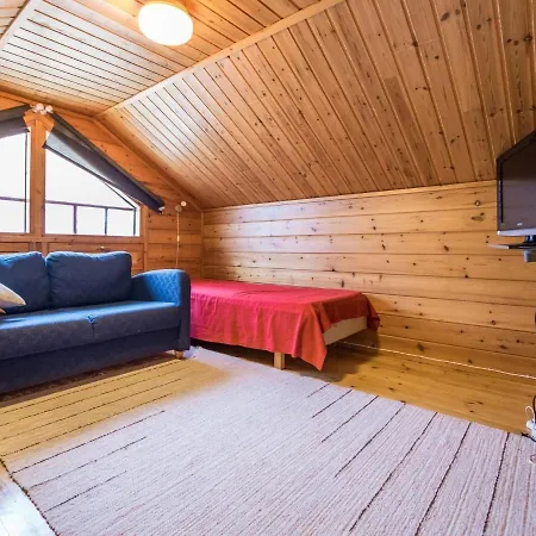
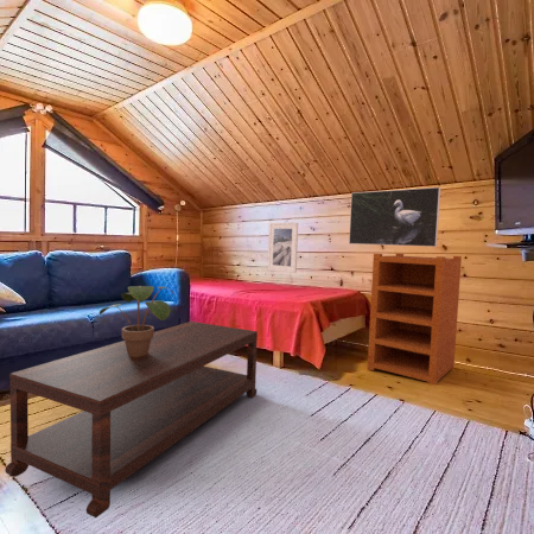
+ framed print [348,186,441,248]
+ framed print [267,222,299,274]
+ potted plant [98,284,176,357]
+ coffee table [4,320,259,519]
+ cupboard [367,253,463,386]
